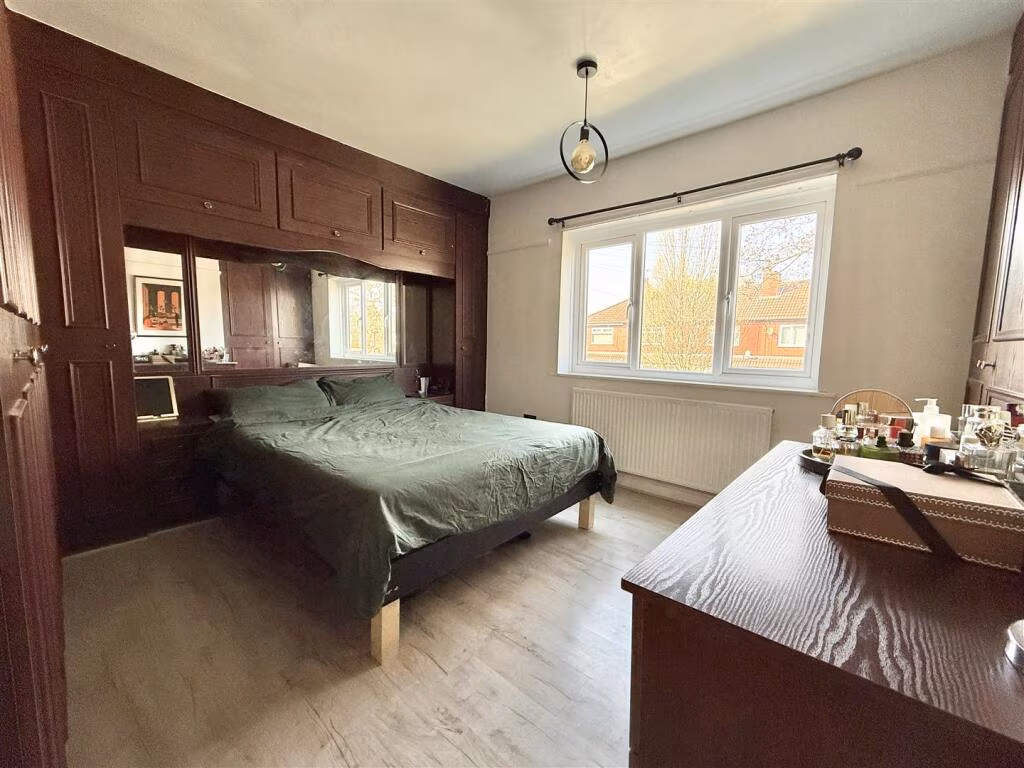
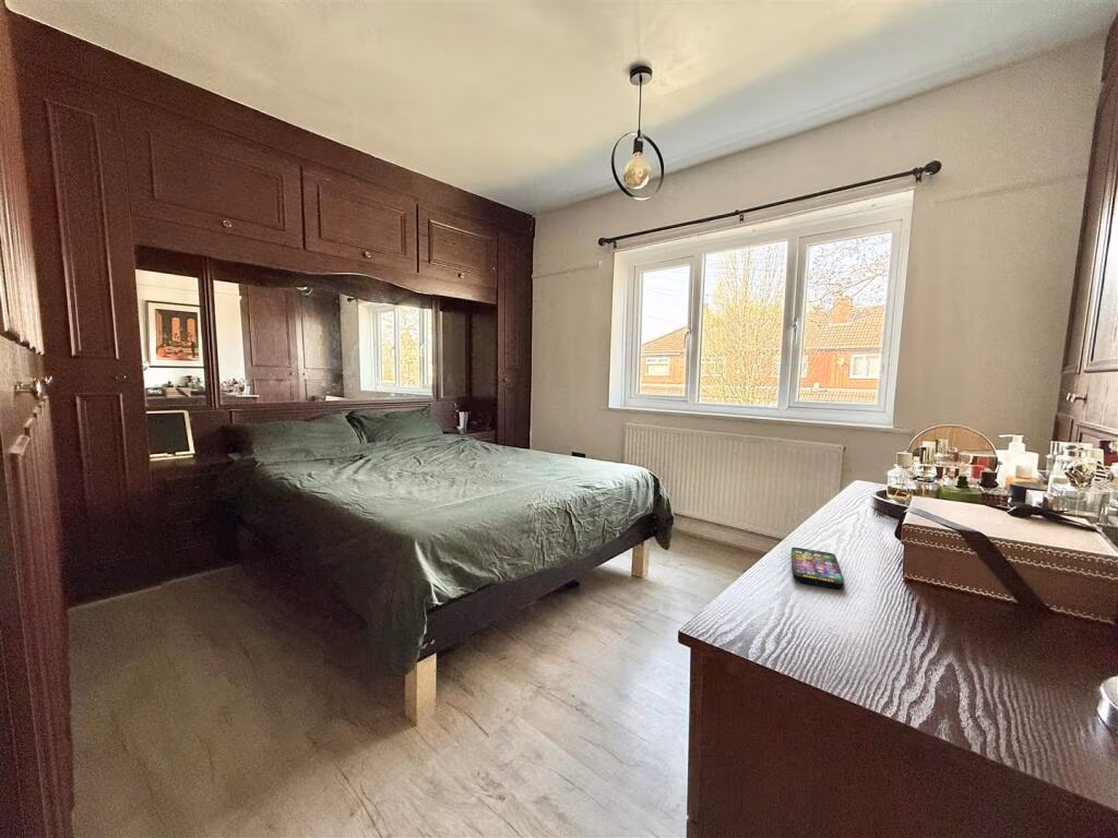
+ smartphone [790,547,845,589]
